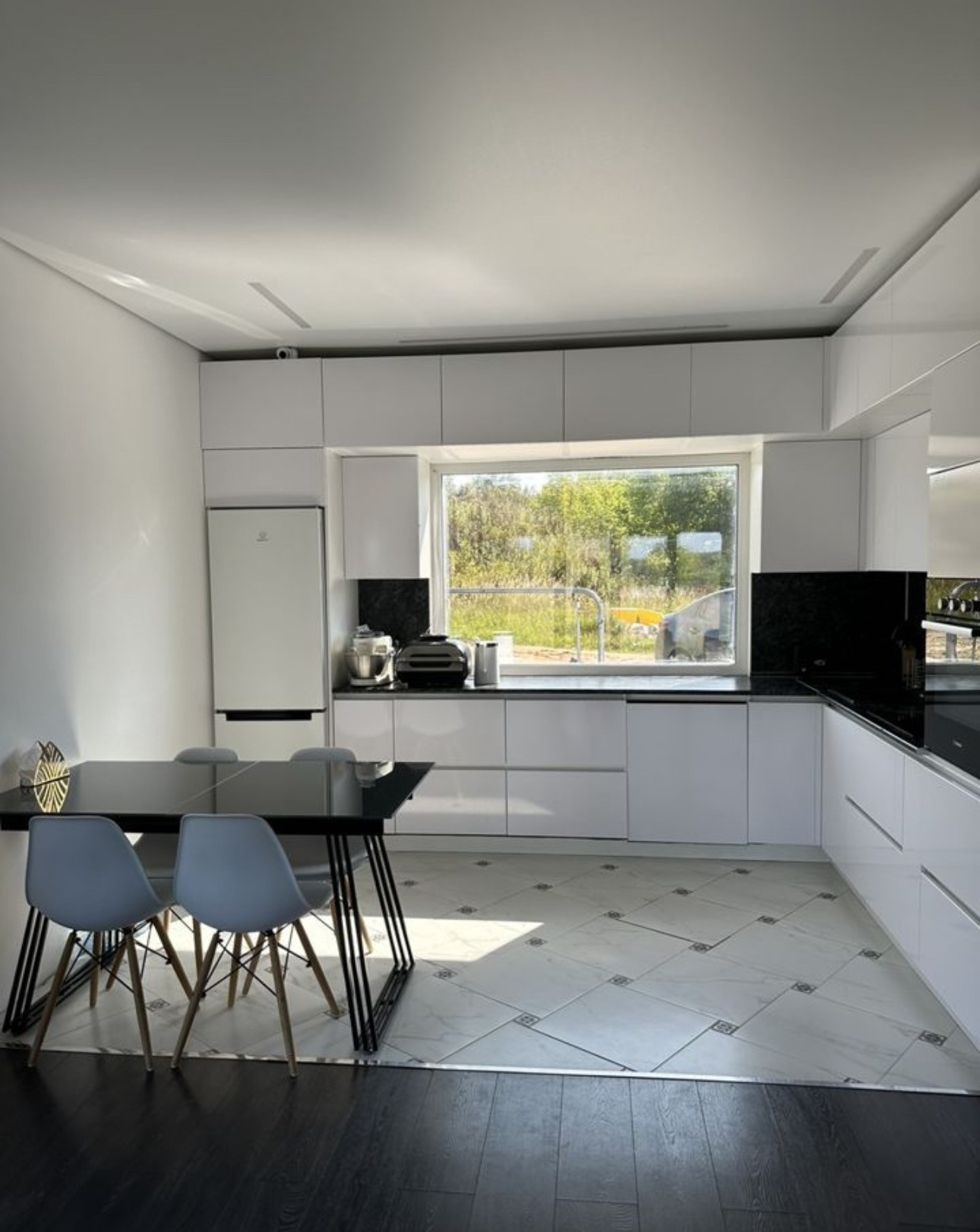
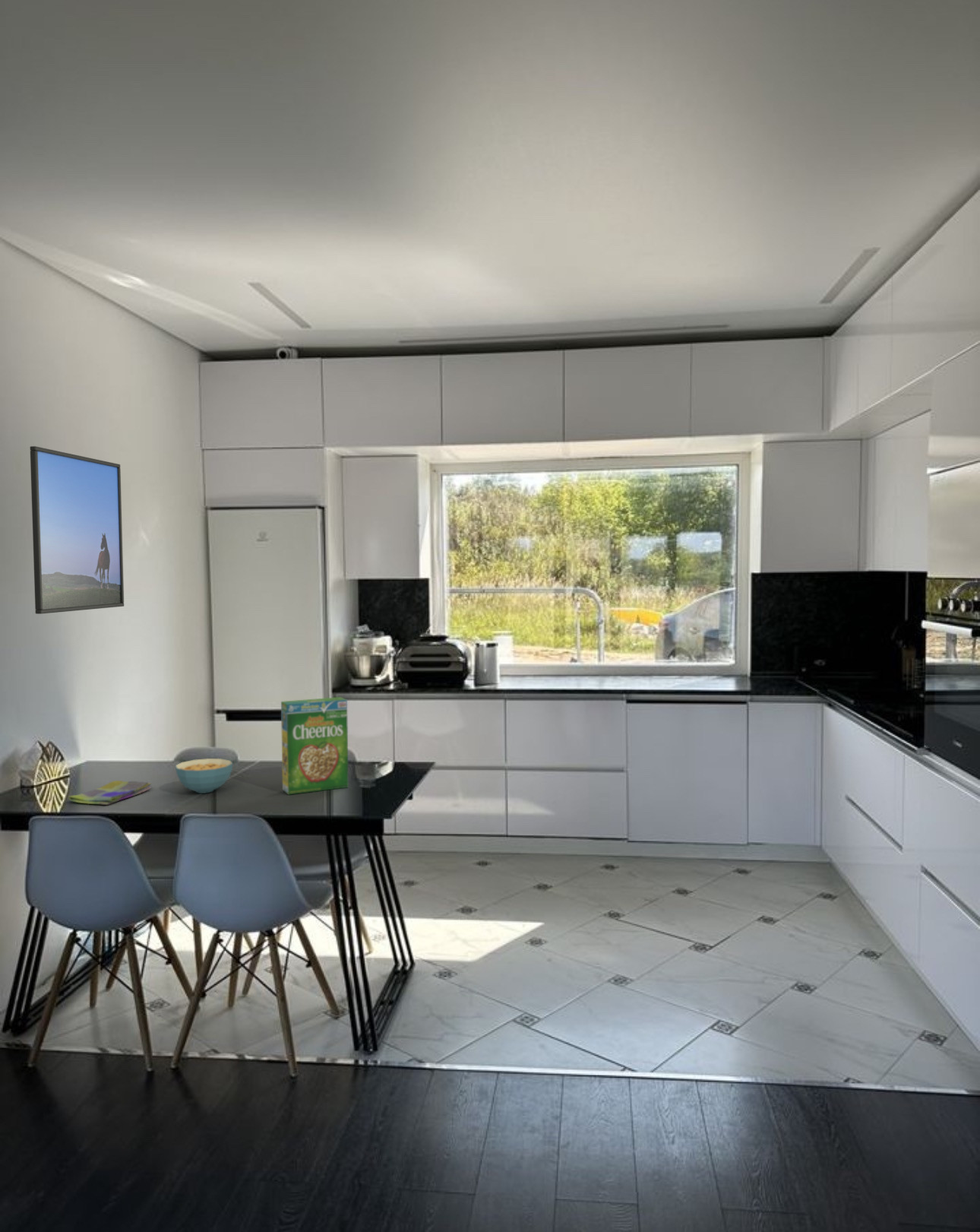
+ dish towel [68,780,153,806]
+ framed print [30,445,125,615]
+ cereal bowl [175,758,233,794]
+ cereal box [280,696,349,796]
